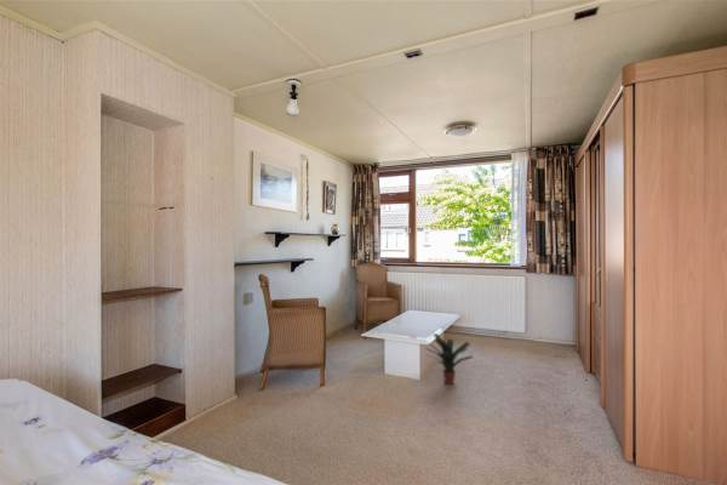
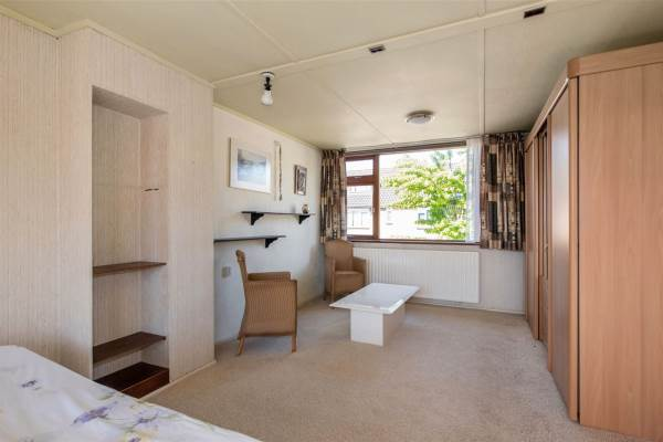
- potted plant [424,332,474,386]
